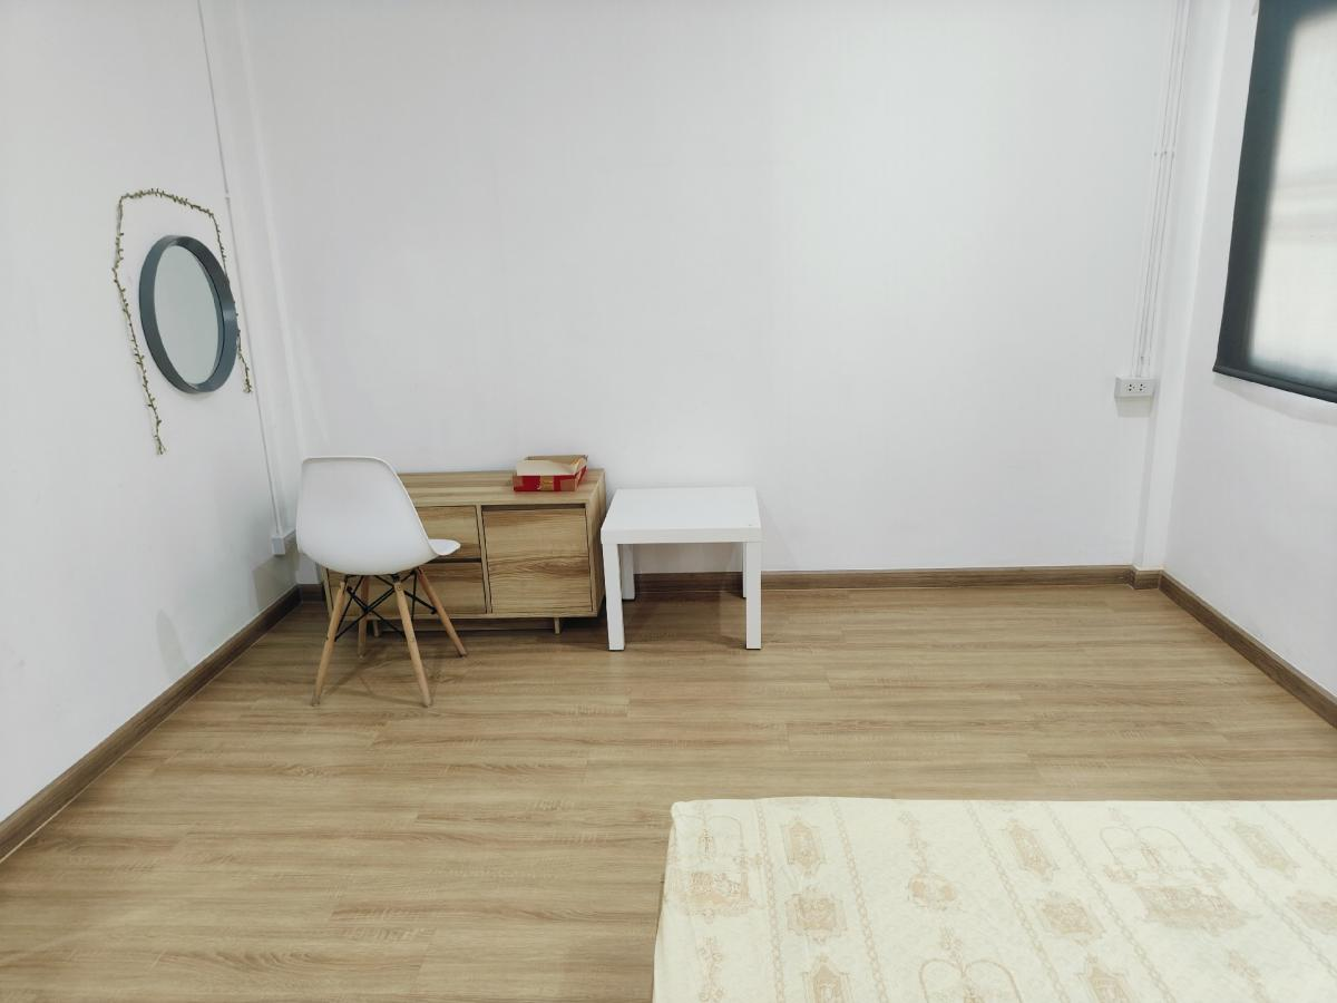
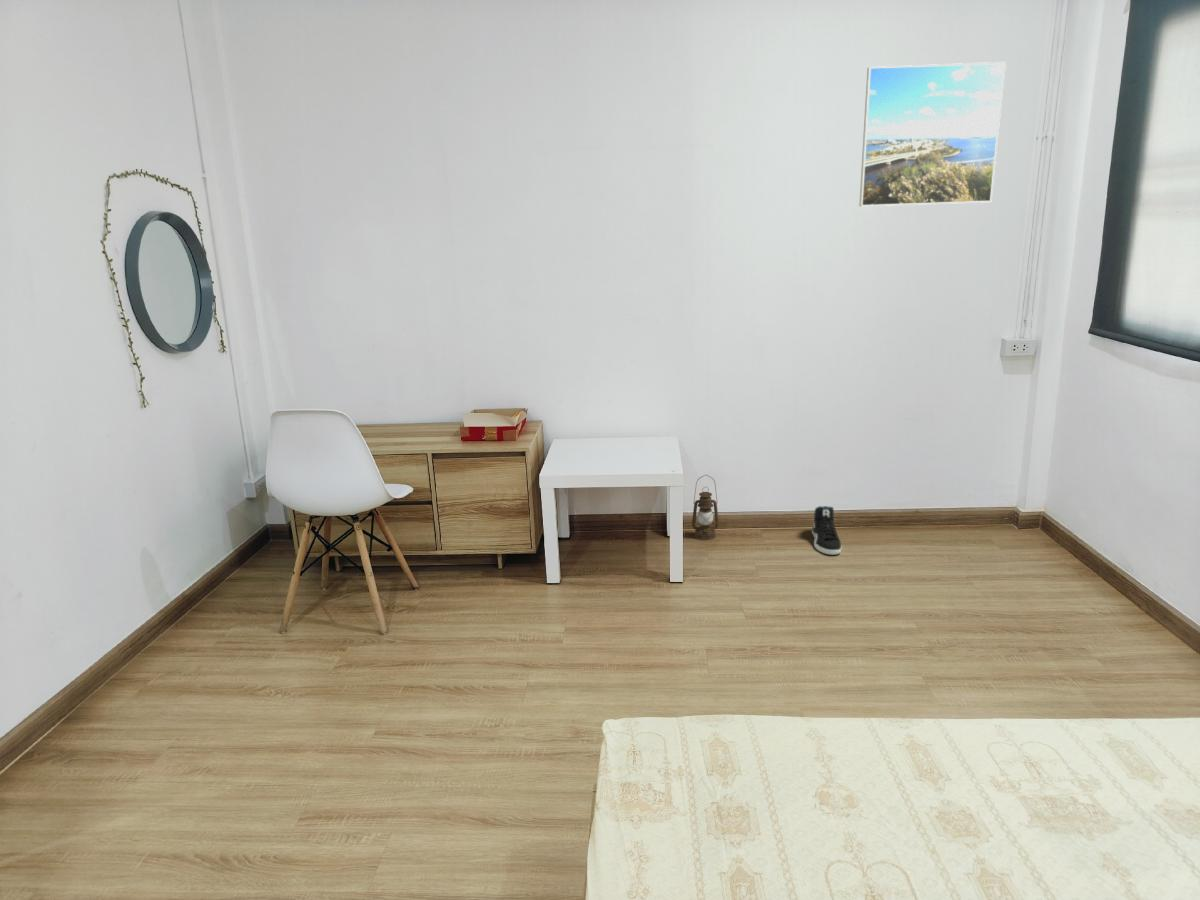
+ sneaker [811,505,842,556]
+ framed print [858,61,1007,207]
+ lantern [691,474,720,541]
